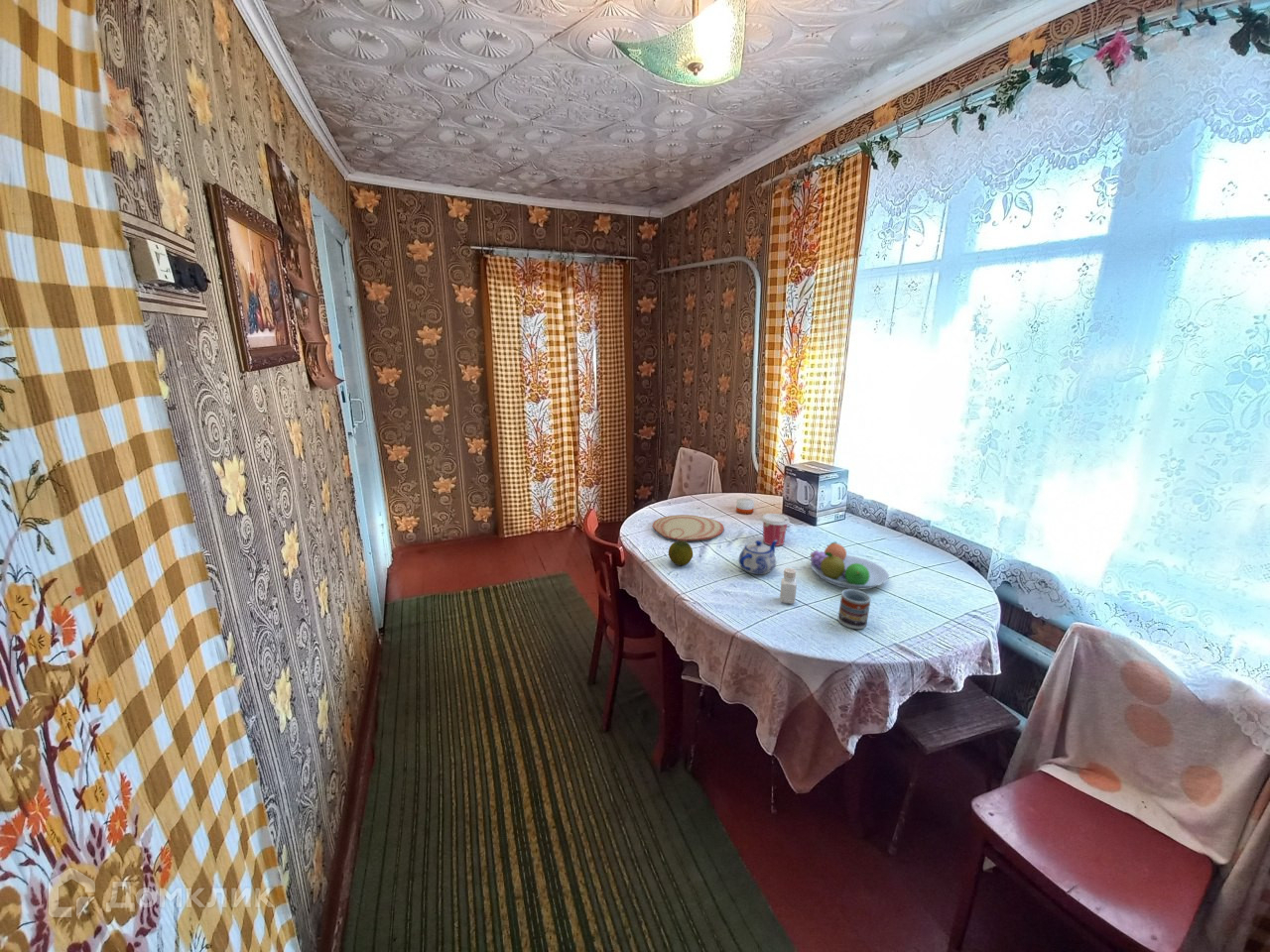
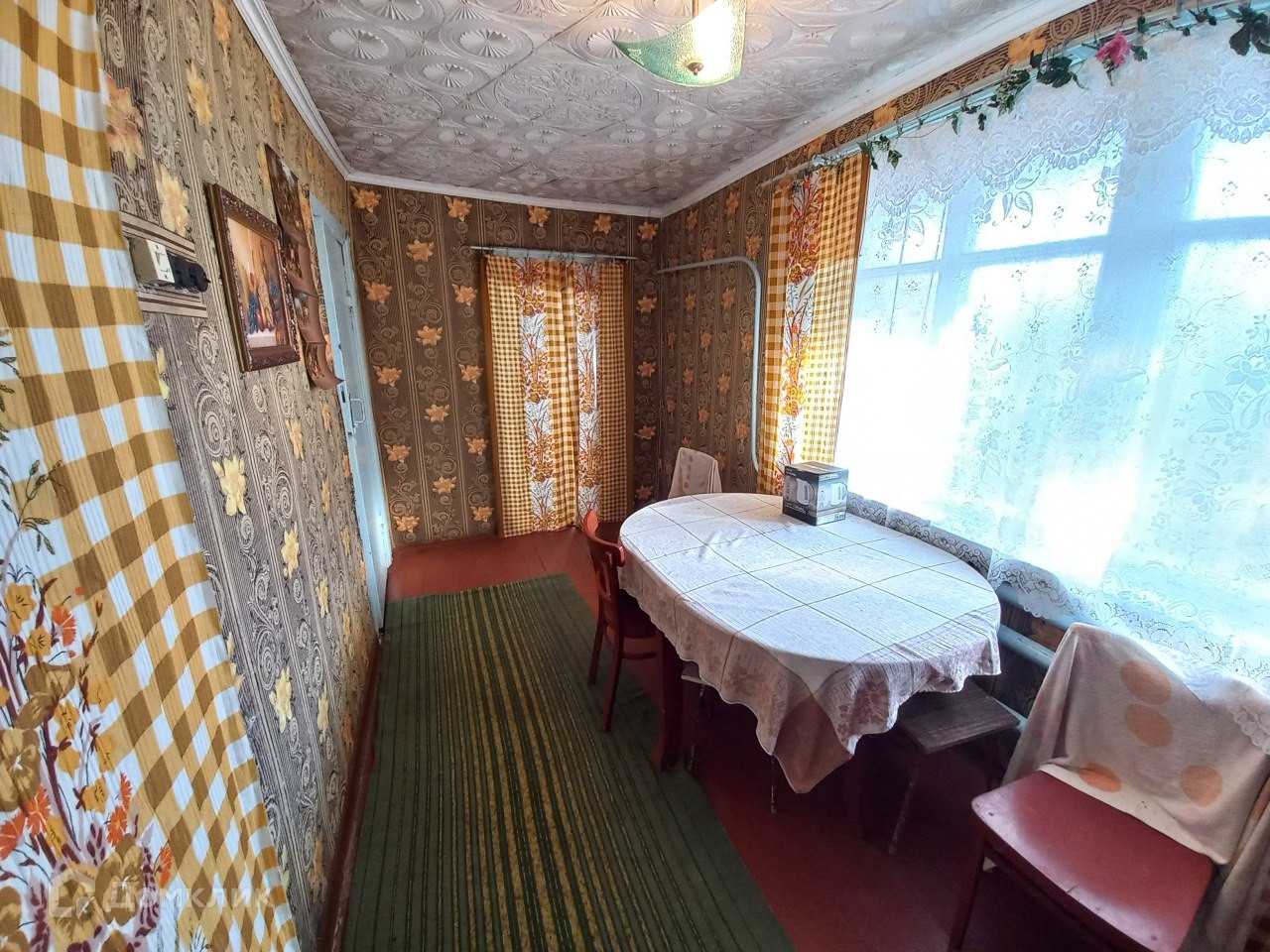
- cup [760,513,791,547]
- candle [735,495,755,515]
- fruit [668,540,694,566]
- pepper shaker [779,567,798,605]
- fruit bowl [809,541,890,590]
- teapot [738,539,778,575]
- plate [652,514,725,541]
- cup [837,588,872,630]
